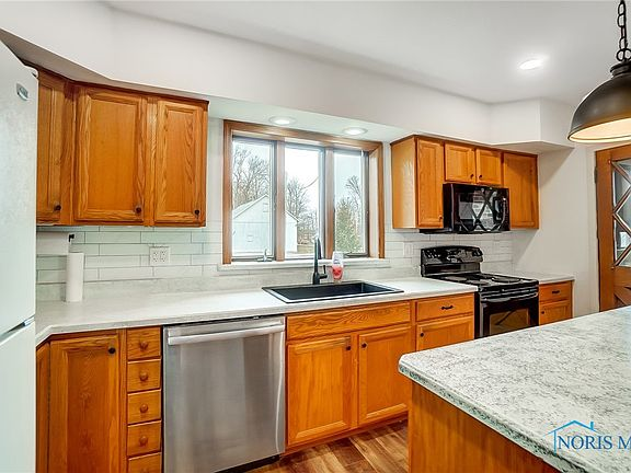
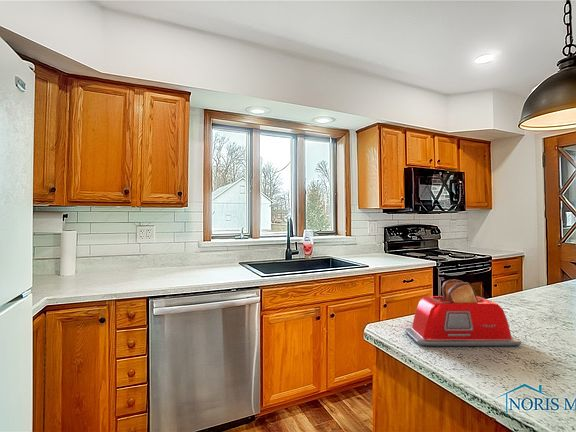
+ toaster [404,278,522,347]
